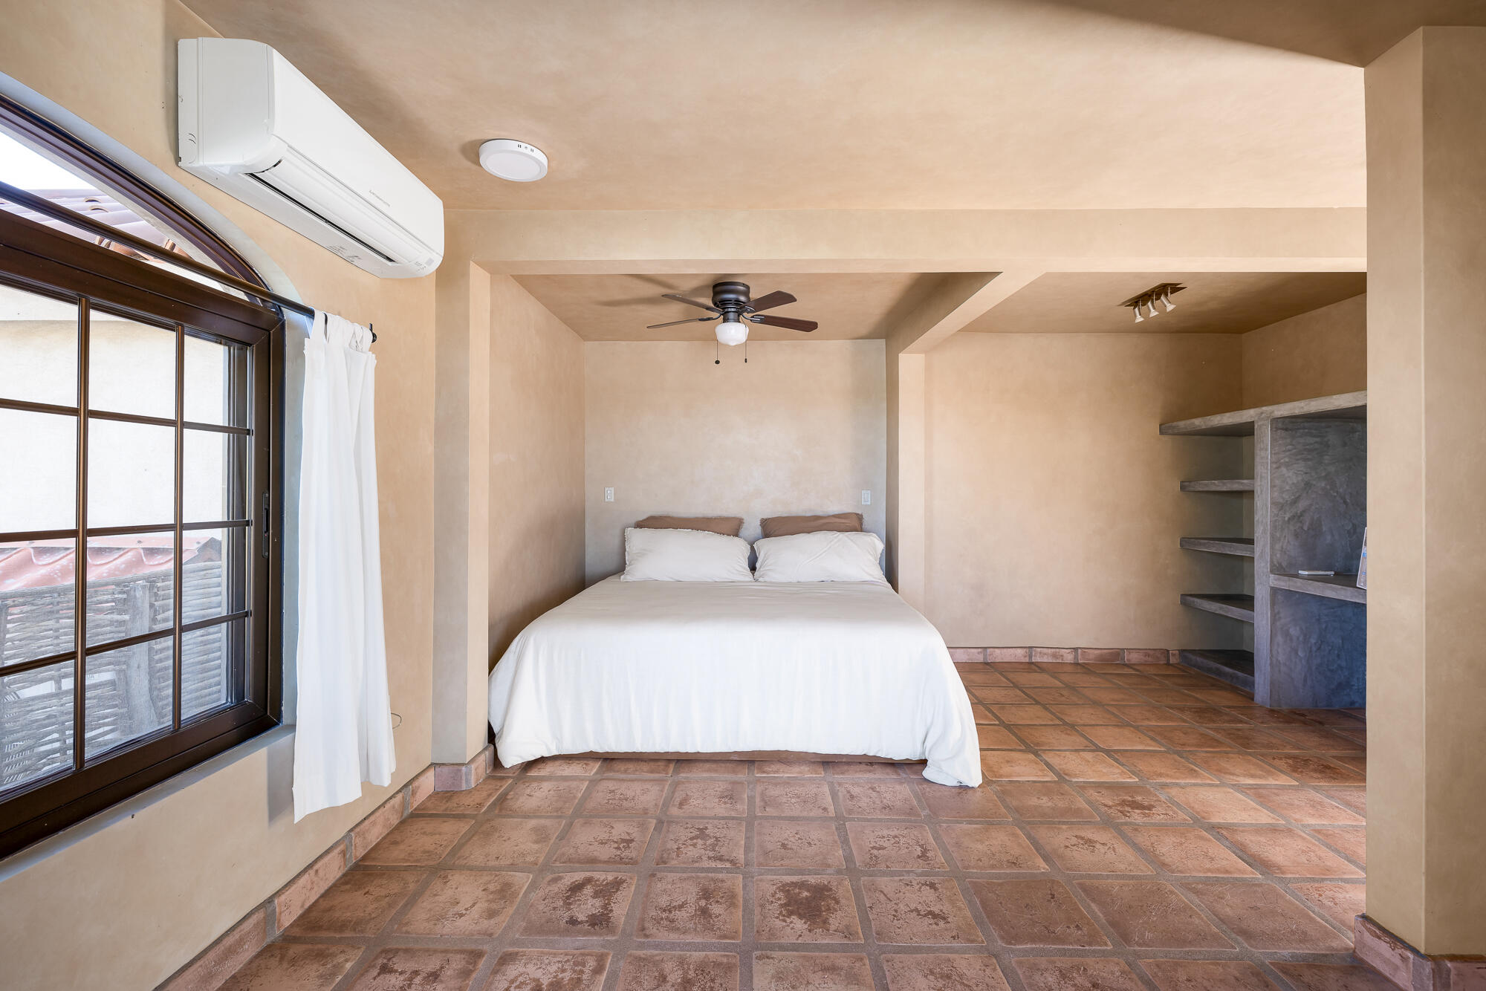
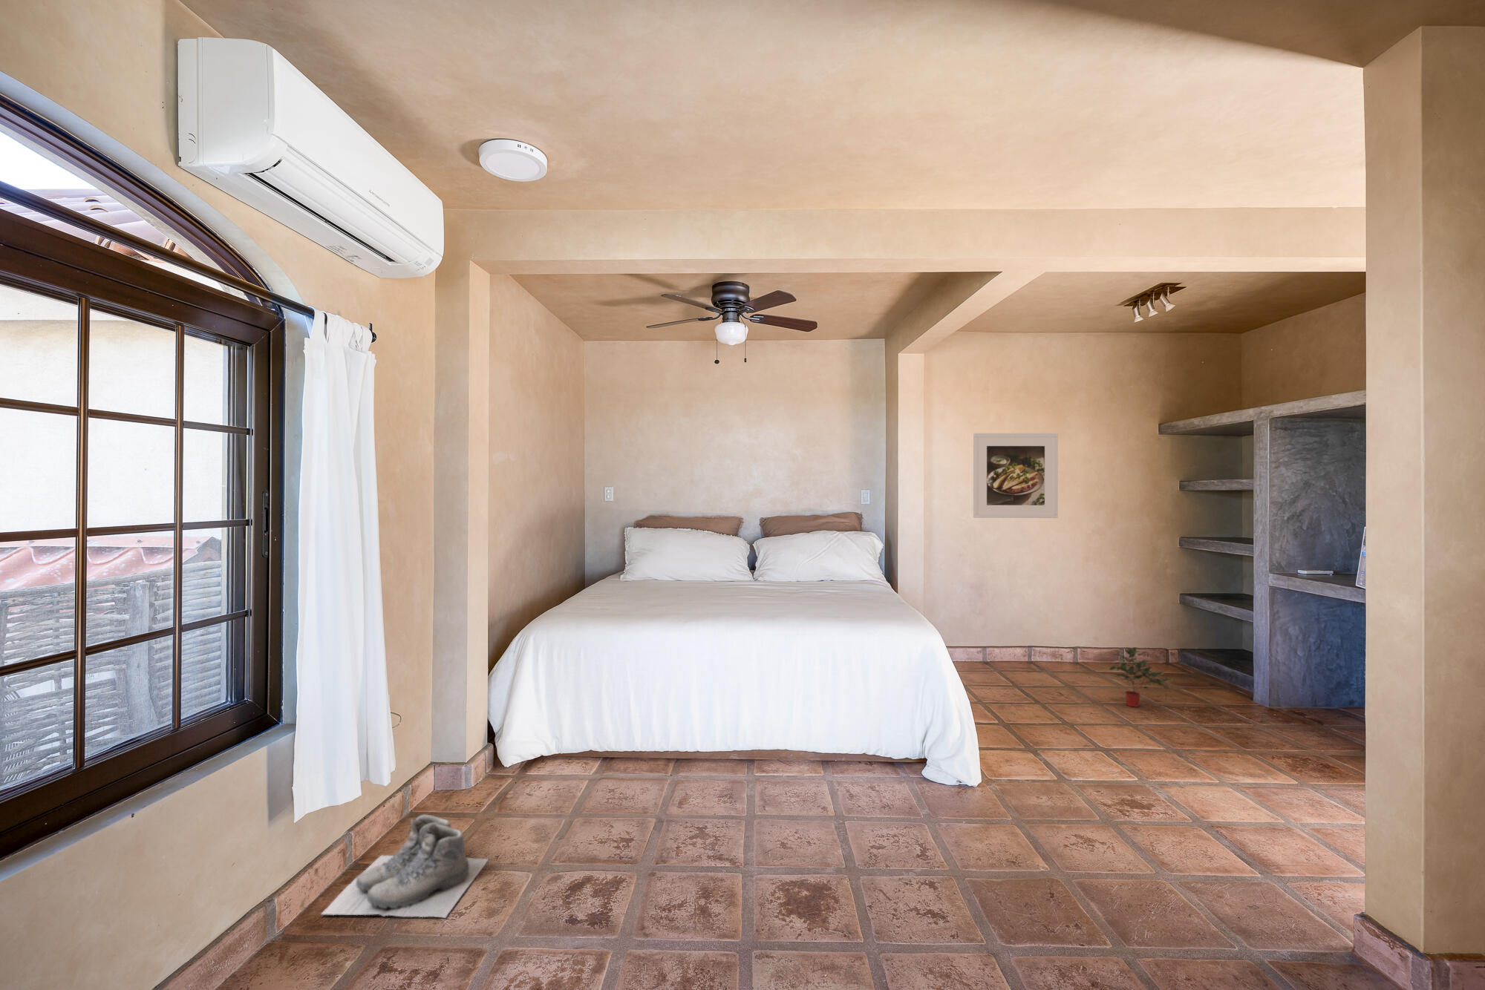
+ boots [320,814,491,919]
+ potted plant [1108,646,1177,708]
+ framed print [972,433,1059,518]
